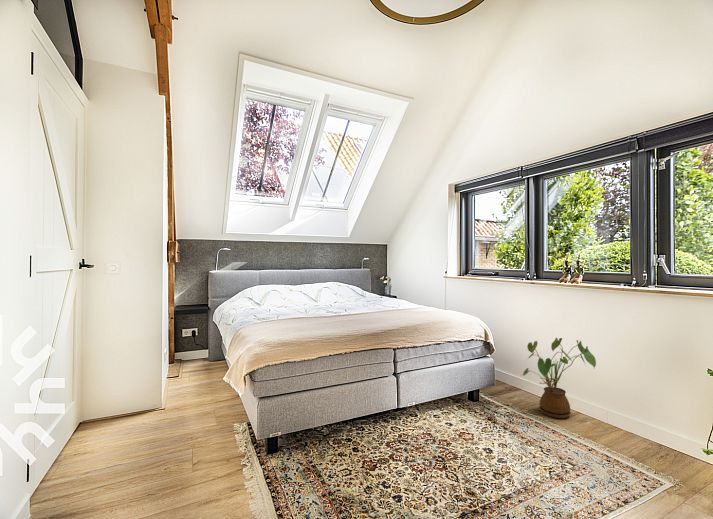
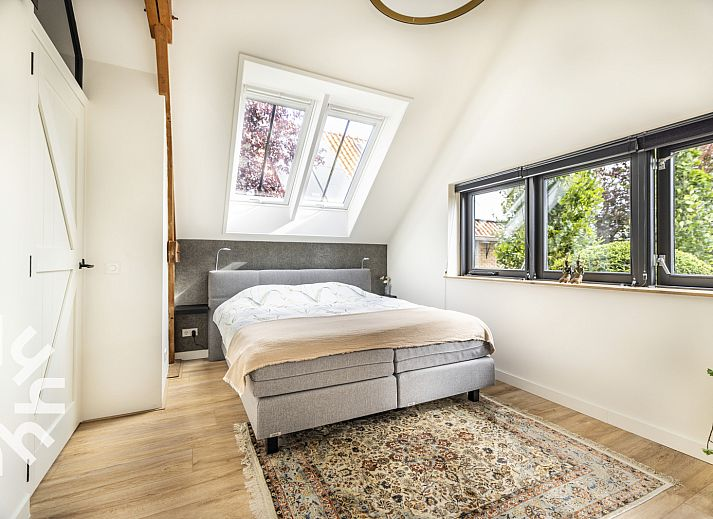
- house plant [522,337,597,419]
